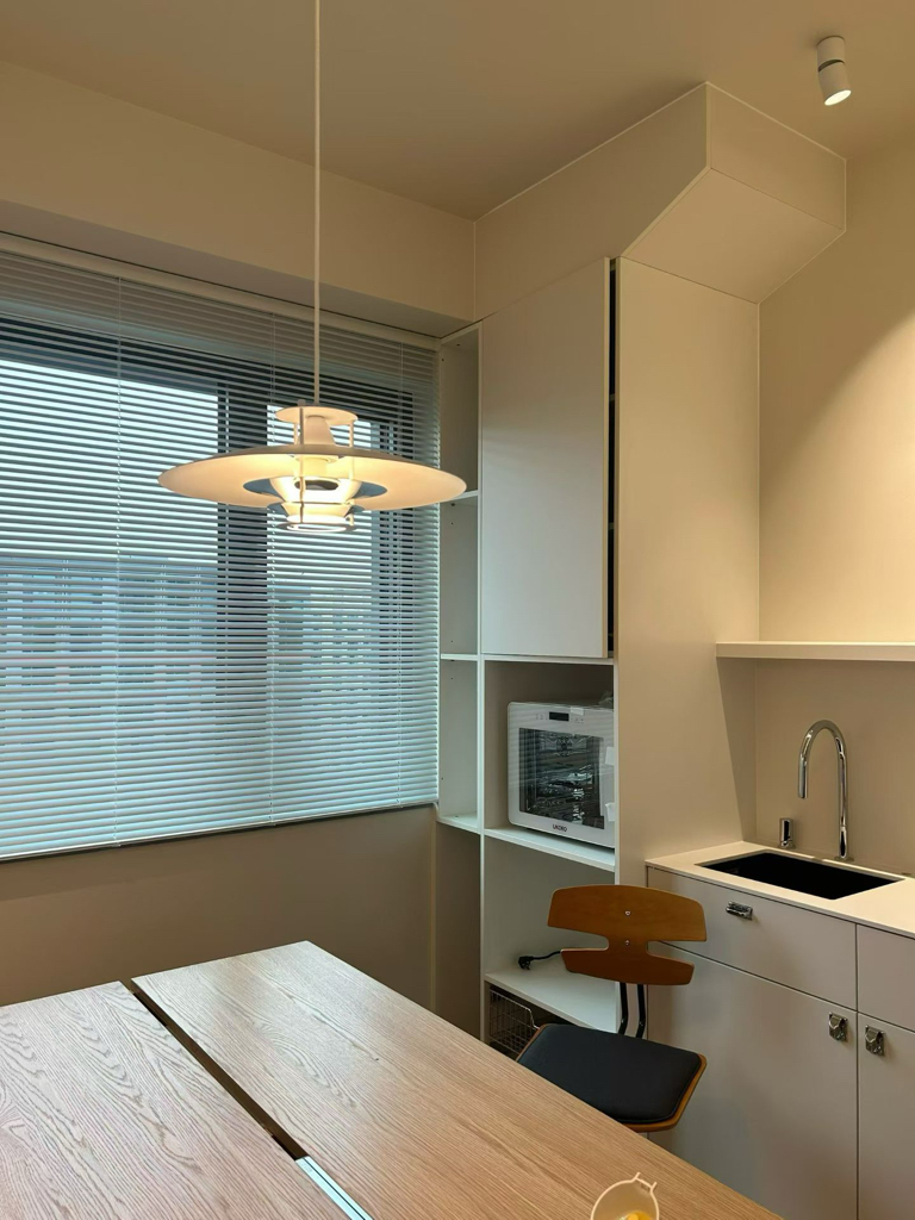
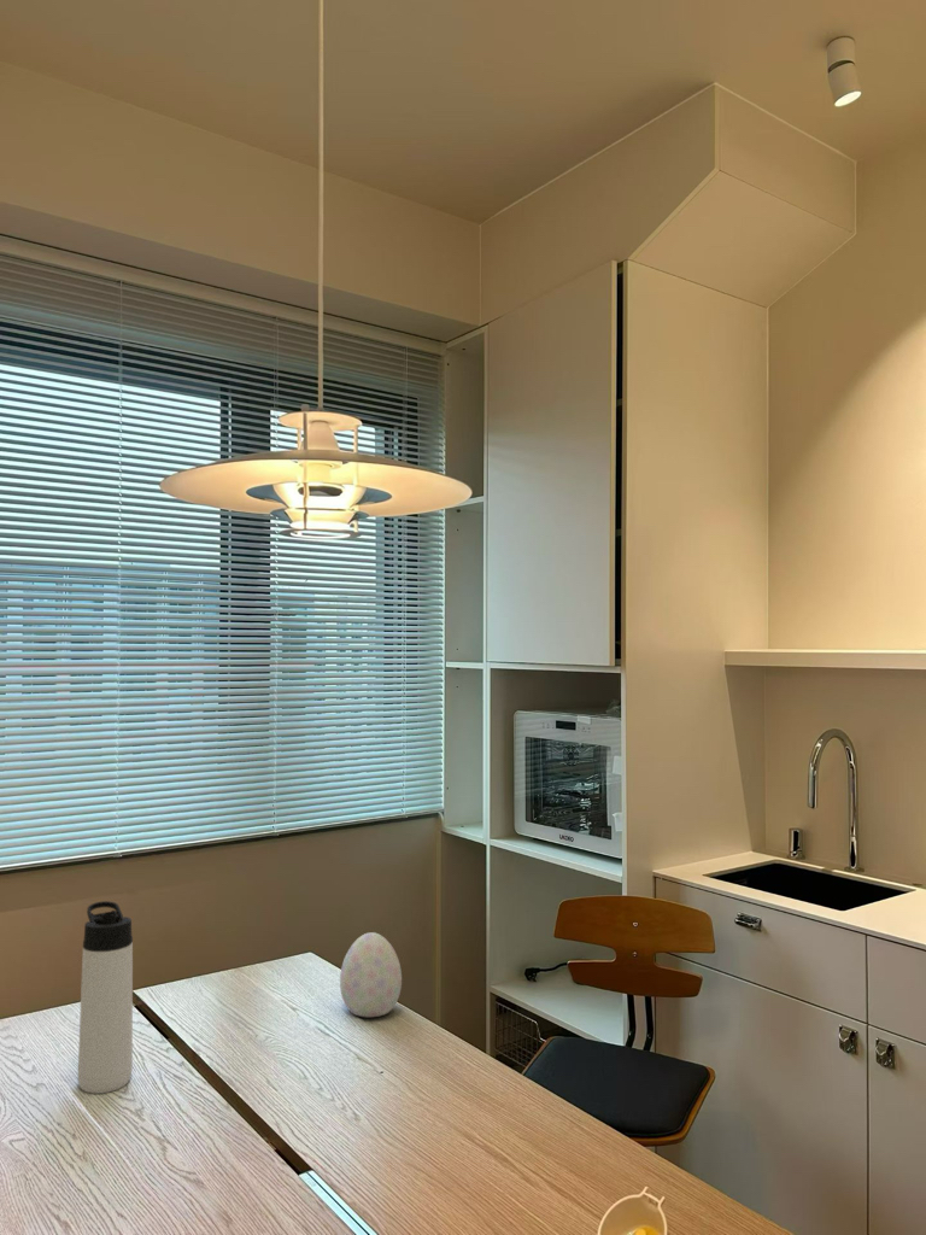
+ decorative egg [339,931,403,1018]
+ thermos bottle [77,900,134,1095]
